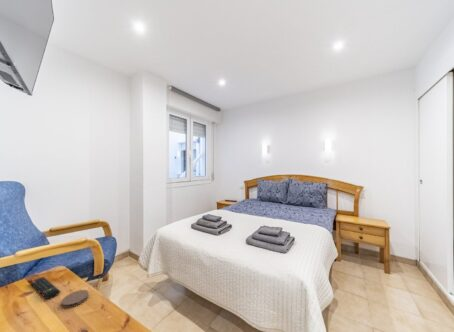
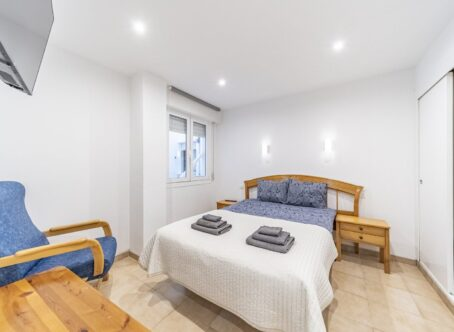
- remote control [29,276,61,300]
- coaster [60,289,90,309]
